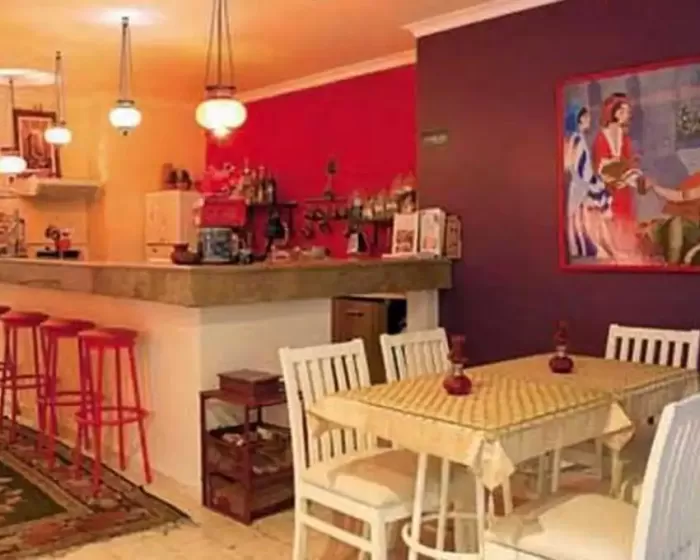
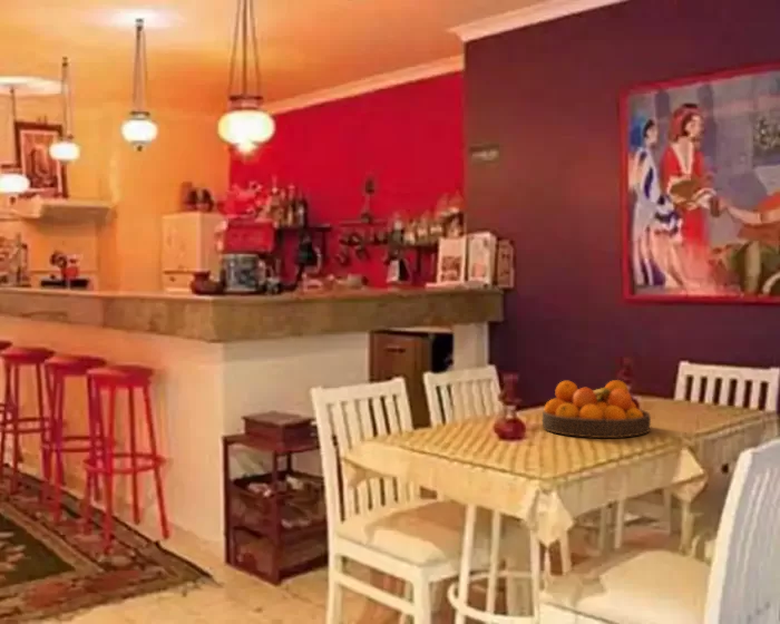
+ fruit bowl [542,379,652,439]
